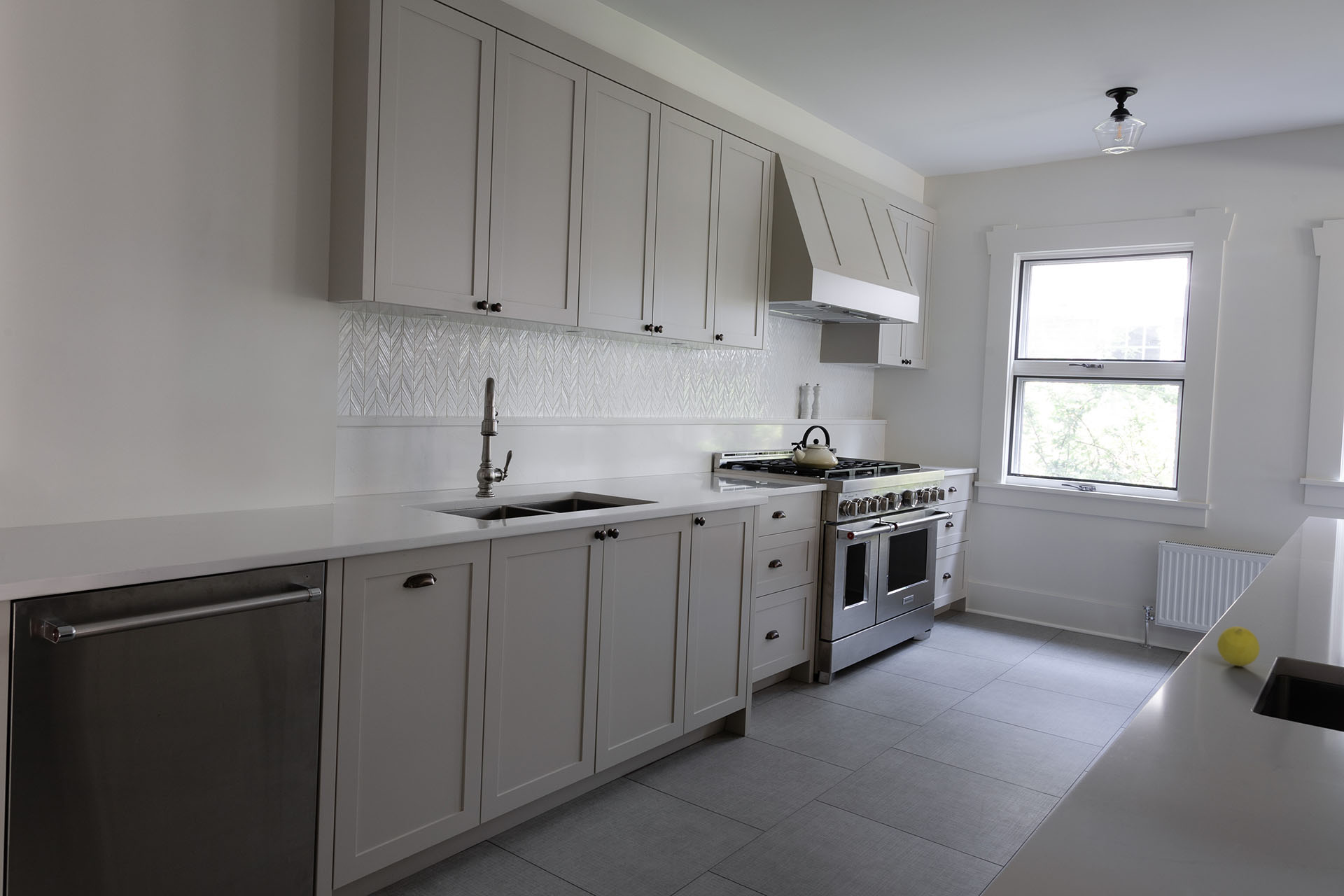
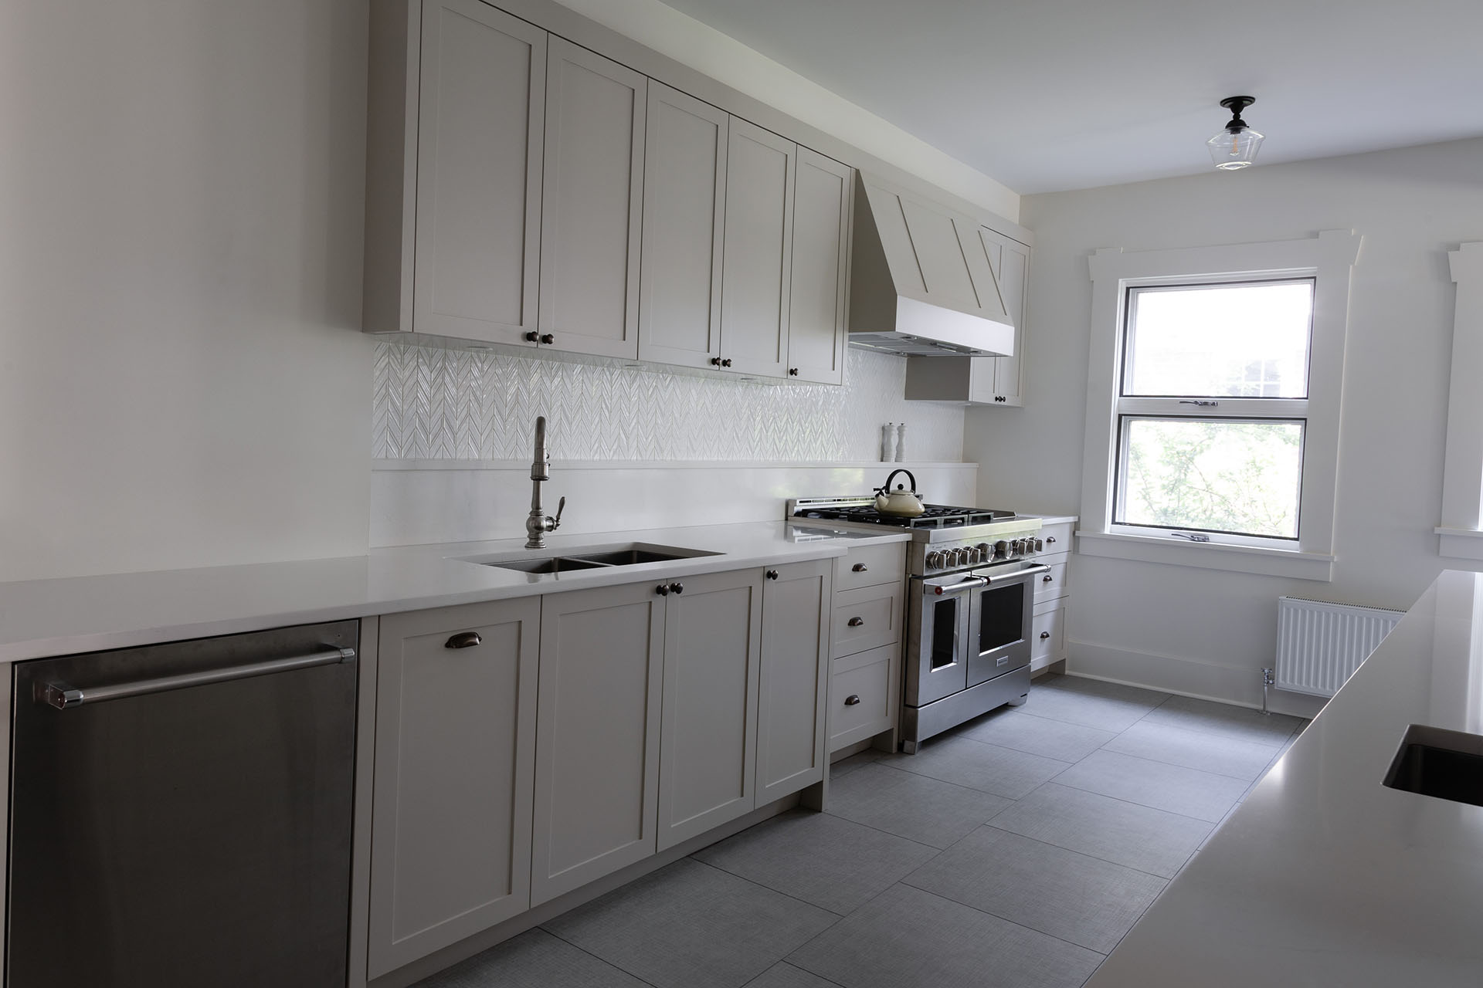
- fruit [1217,626,1261,667]
